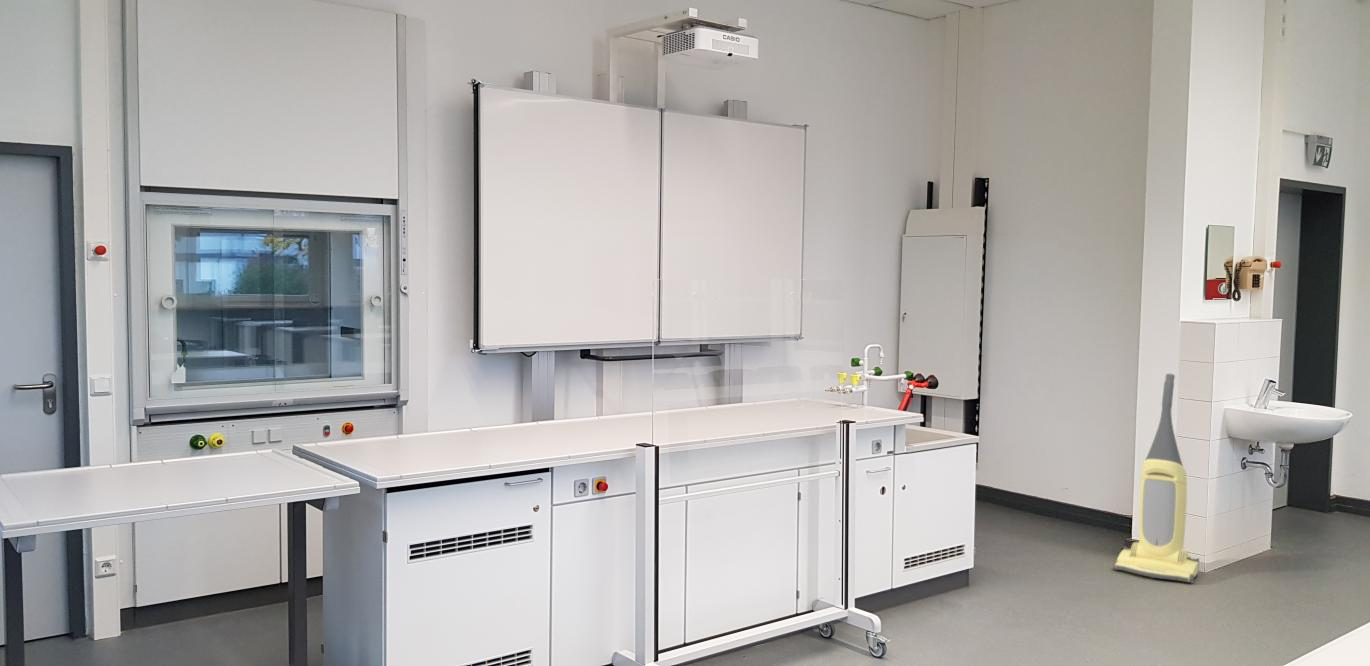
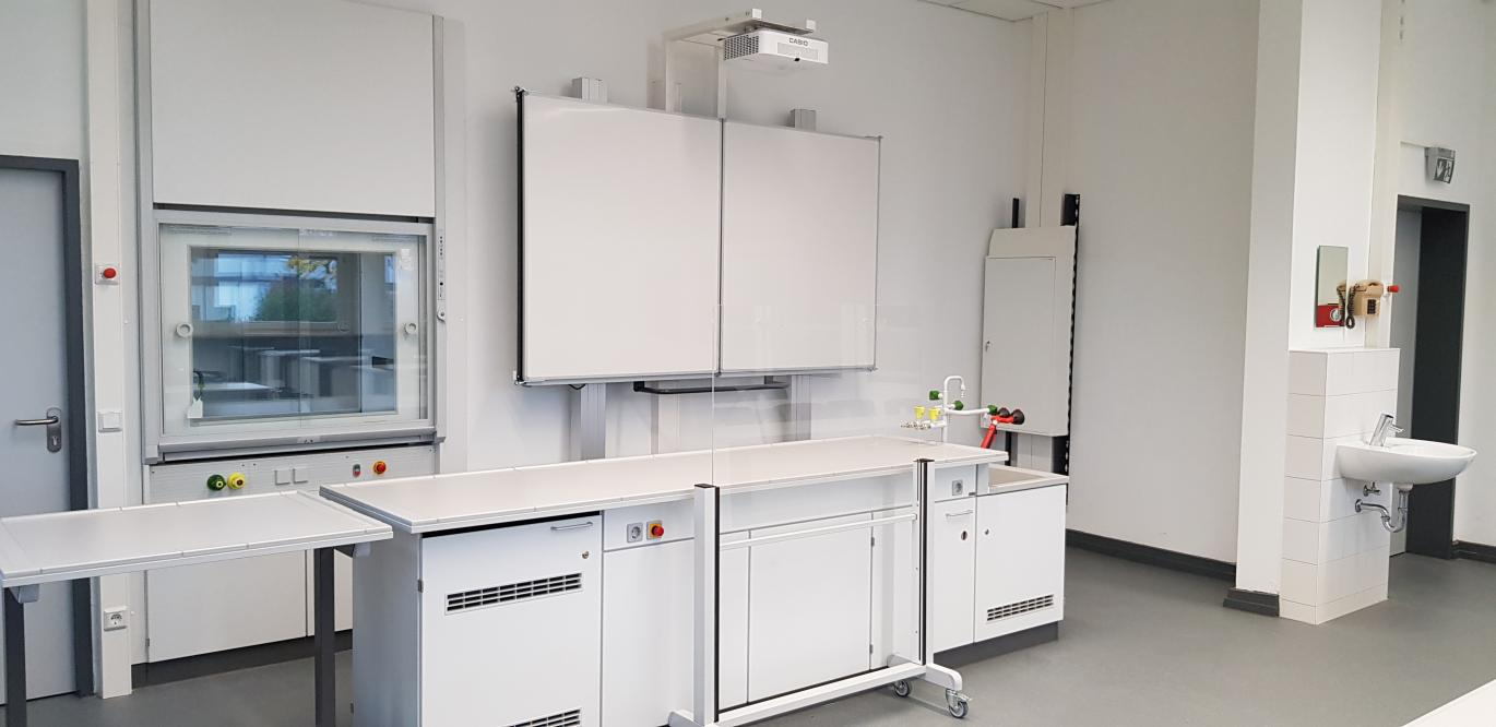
- vacuum cleaner [1112,373,1200,585]
